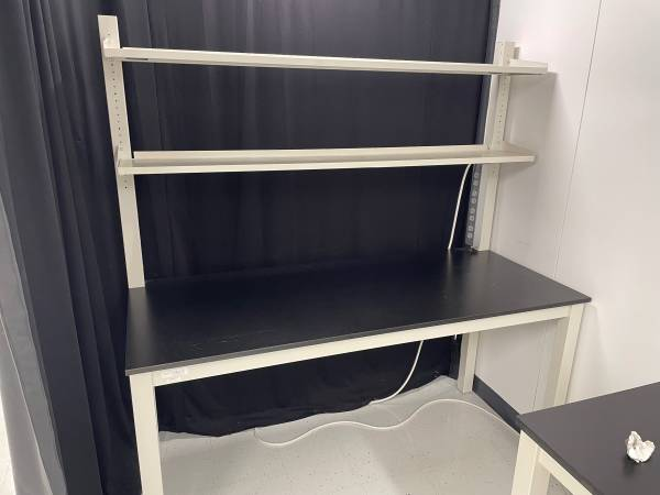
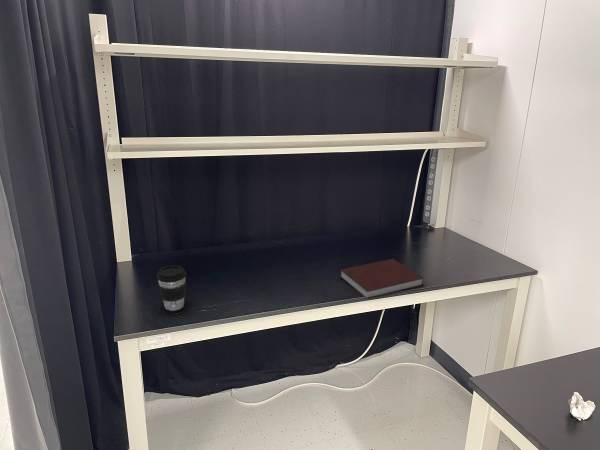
+ coffee cup [156,264,187,312]
+ notebook [339,258,425,298]
